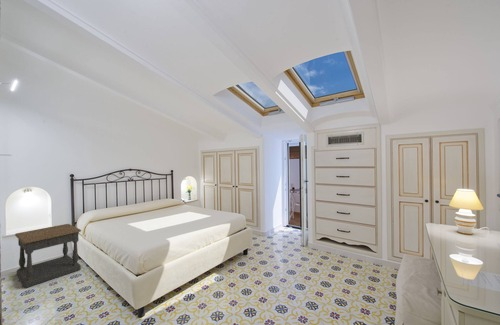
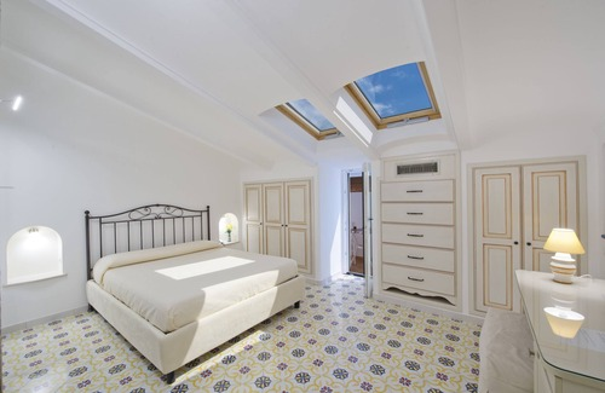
- side table [14,223,82,289]
